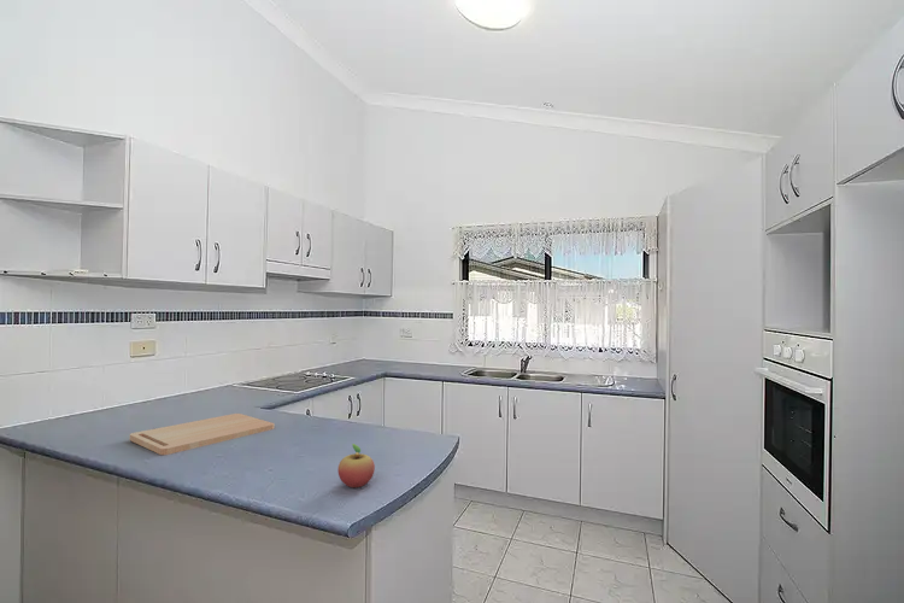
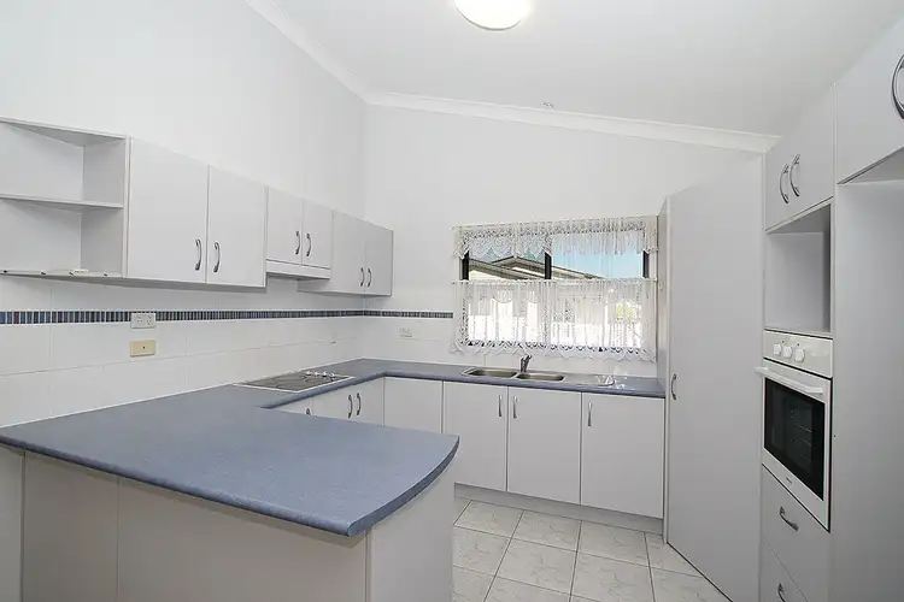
- cutting board [129,412,275,456]
- fruit [337,443,376,488]
